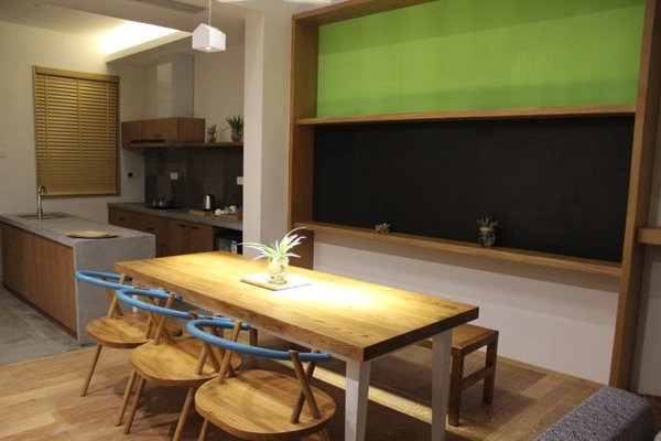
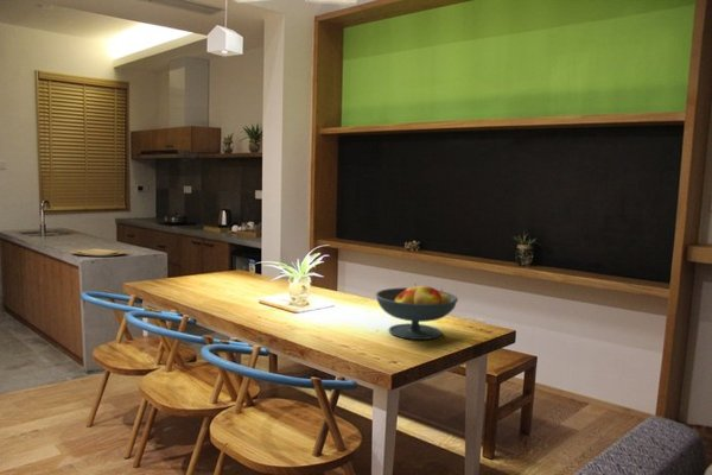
+ fruit bowl [374,284,459,341]
